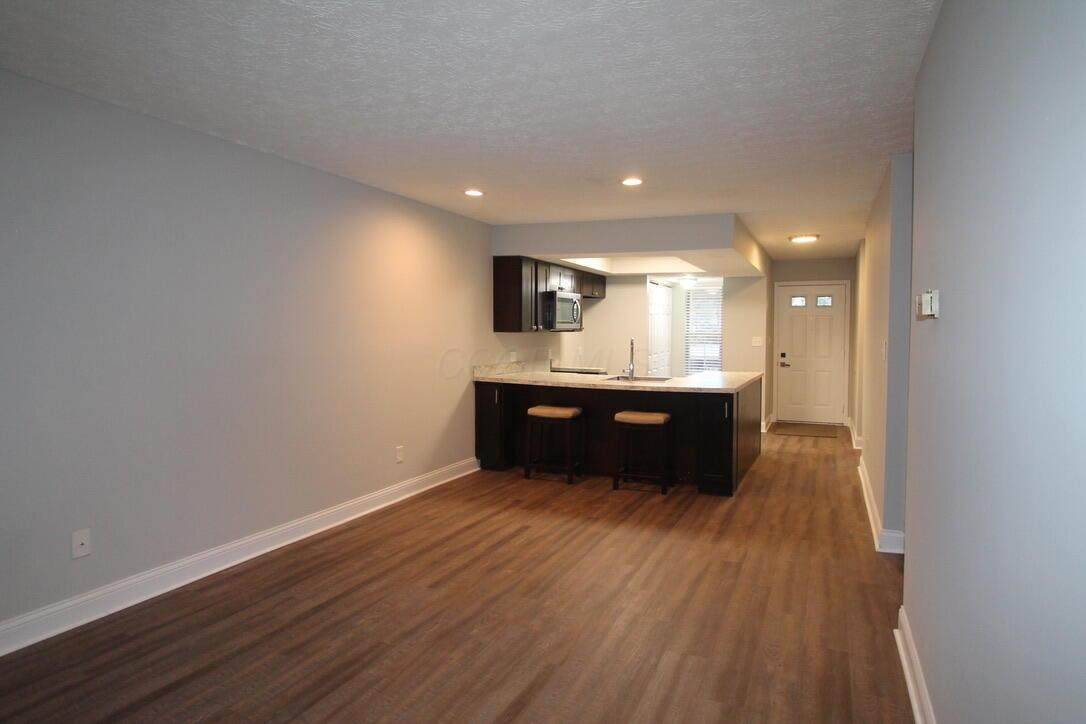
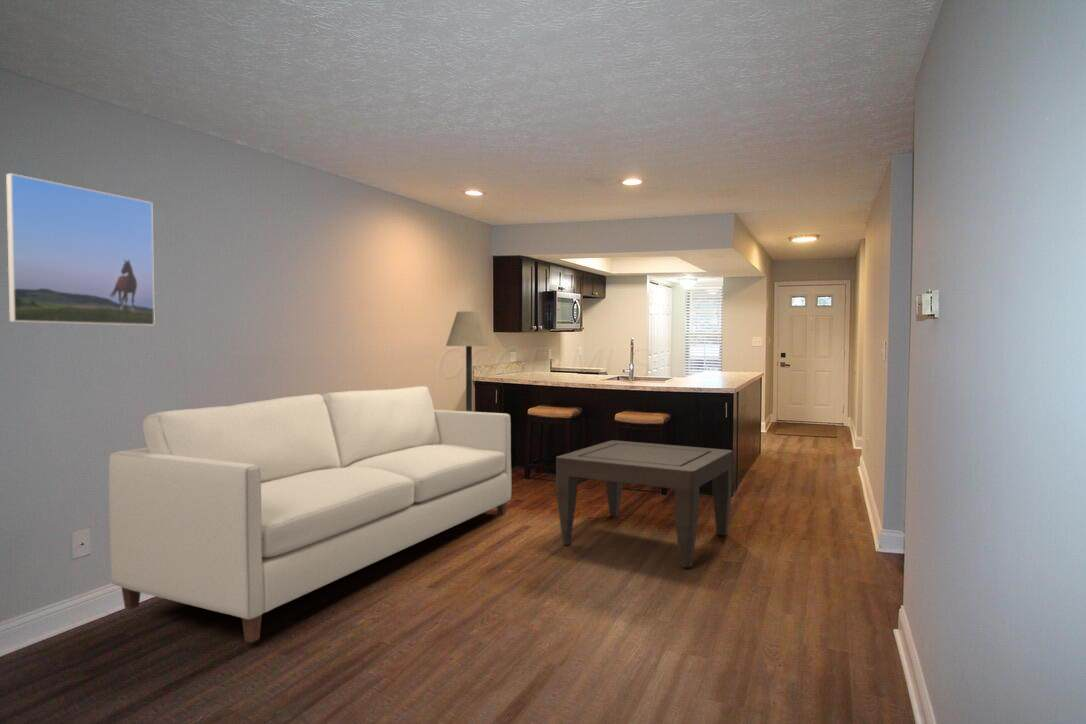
+ floor lamp [445,310,493,412]
+ coffee table [555,439,734,568]
+ sofa [108,385,512,644]
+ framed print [5,172,156,326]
